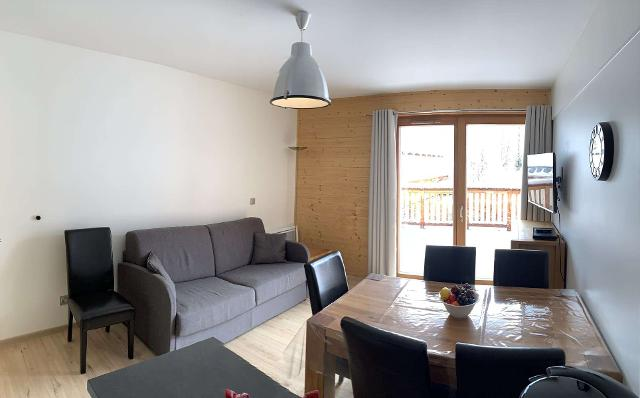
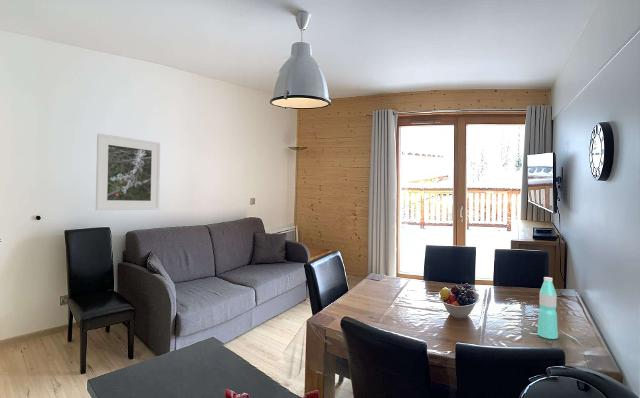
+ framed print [95,133,161,211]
+ water bottle [536,276,559,340]
